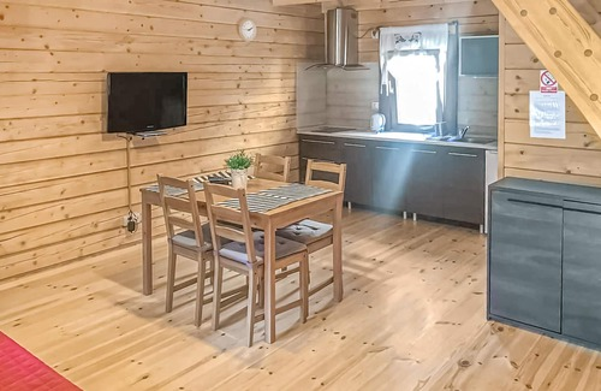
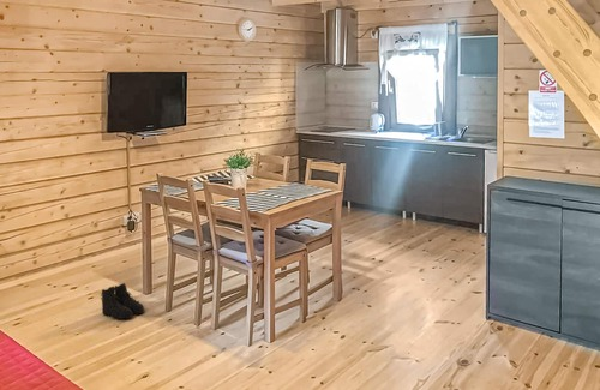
+ boots [100,282,145,320]
